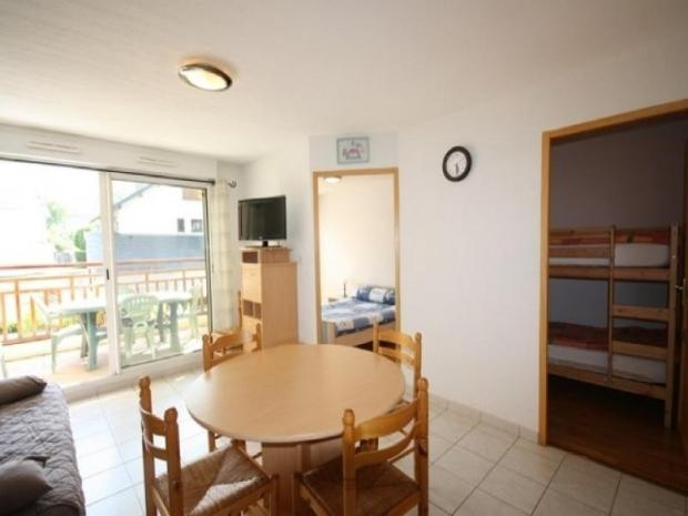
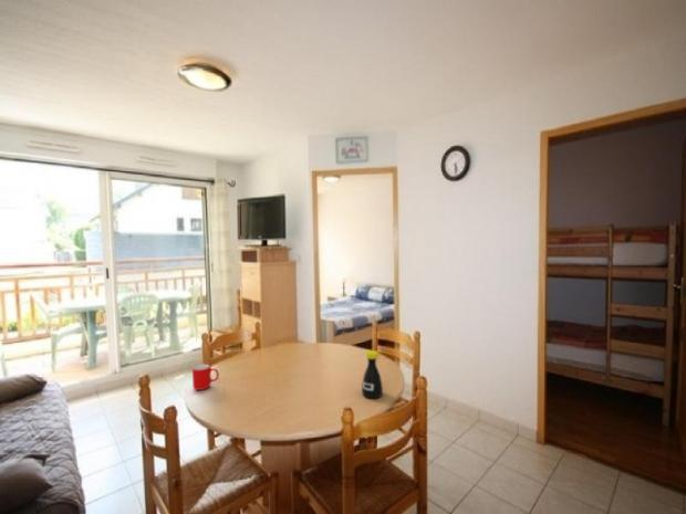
+ bottle [361,349,384,399]
+ cup [191,363,220,391]
